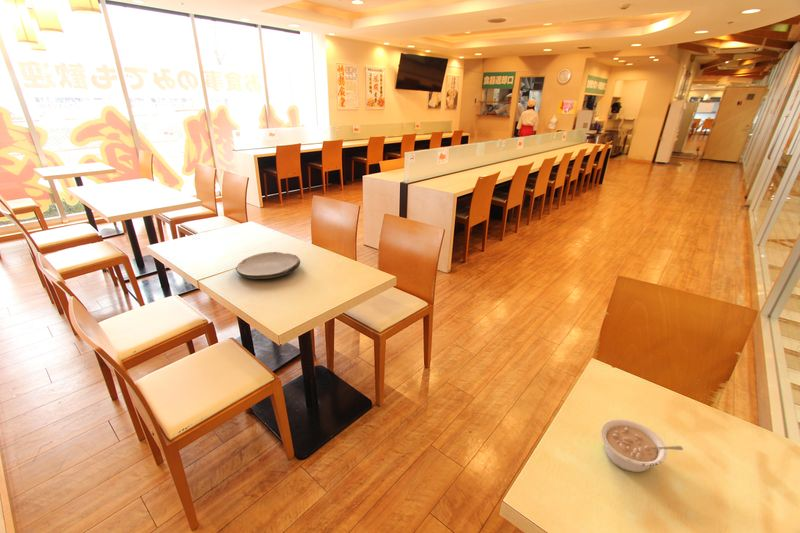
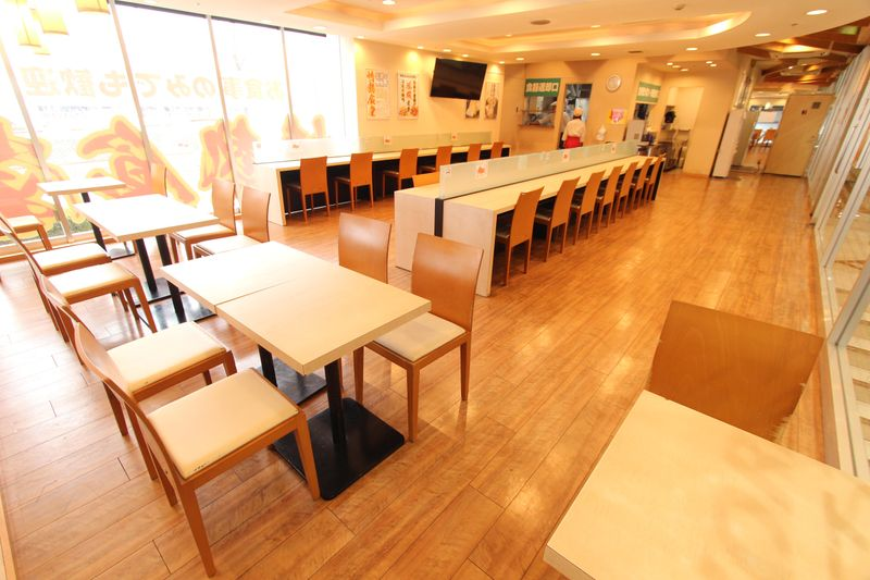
- legume [600,418,684,473]
- plate [235,251,301,280]
